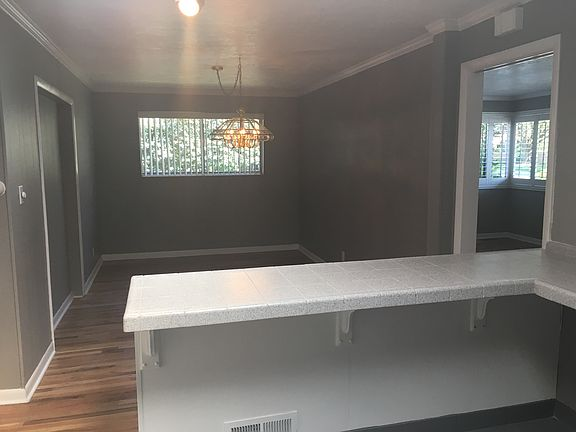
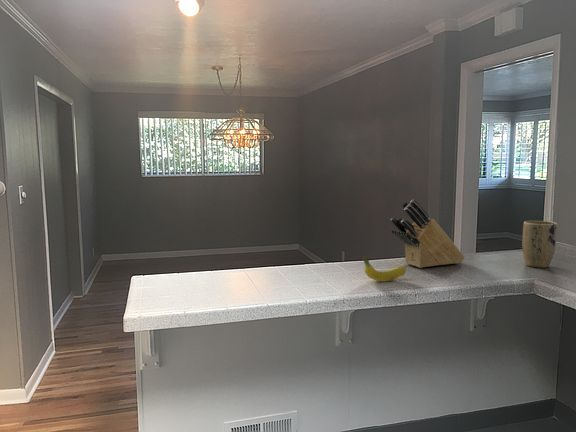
+ plant pot [521,220,558,269]
+ fruit [361,256,407,282]
+ knife block [390,199,466,269]
